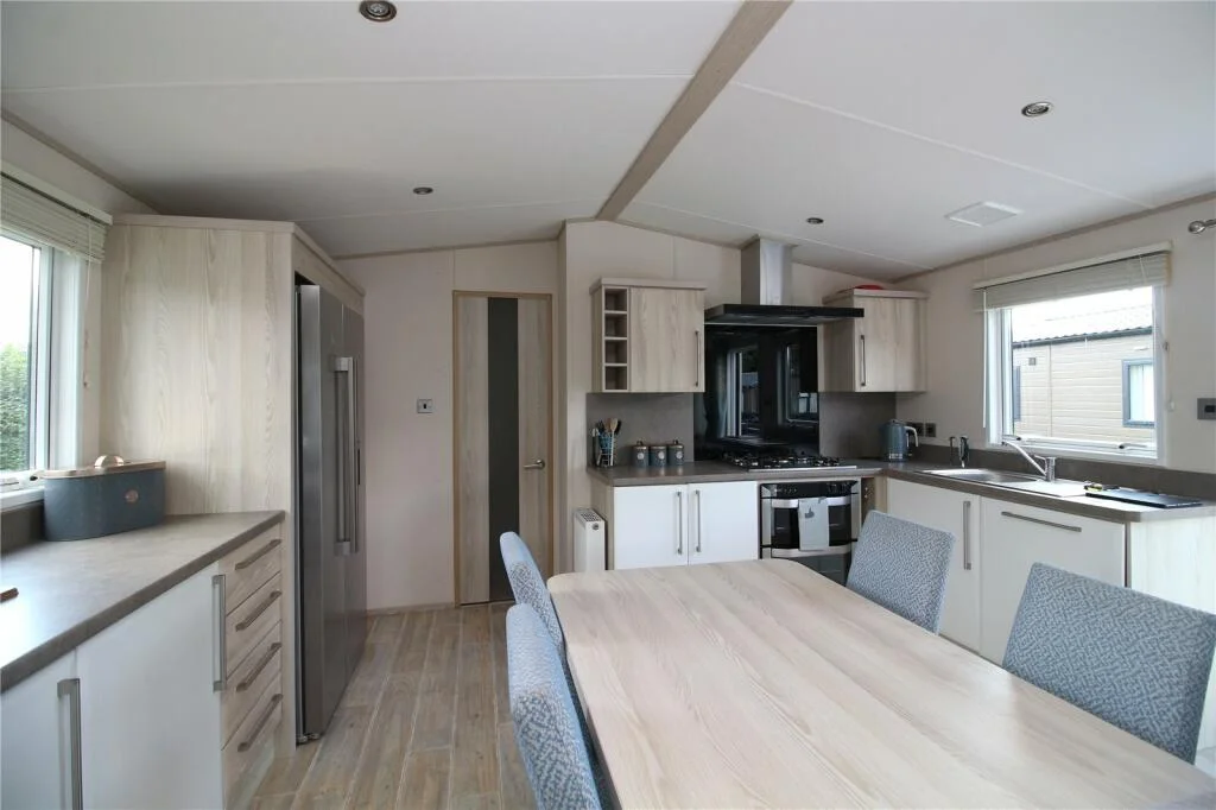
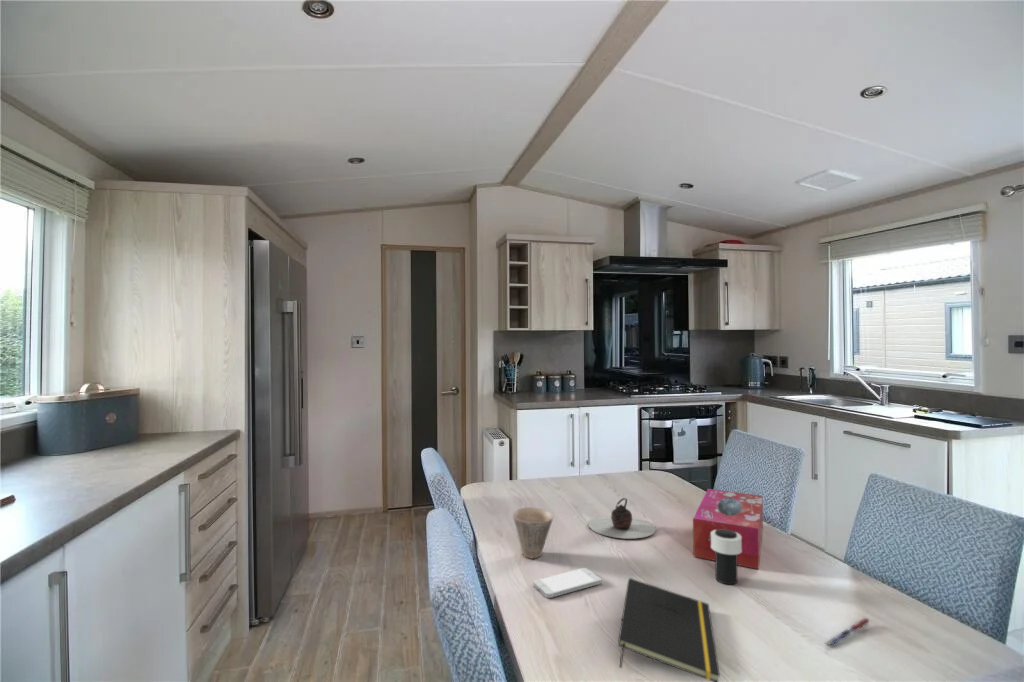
+ smartphone [533,567,602,599]
+ teapot [588,497,657,540]
+ cup [512,506,554,559]
+ notepad [617,577,721,682]
+ pen [825,617,872,648]
+ cup [711,529,742,585]
+ tissue box [692,488,764,570]
